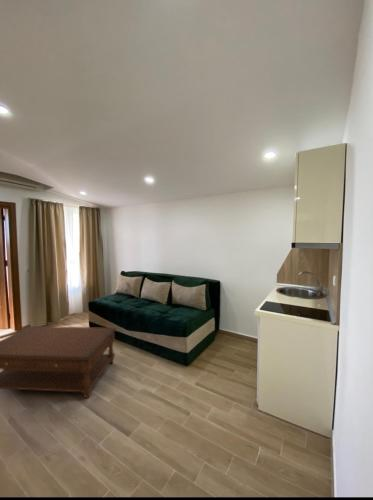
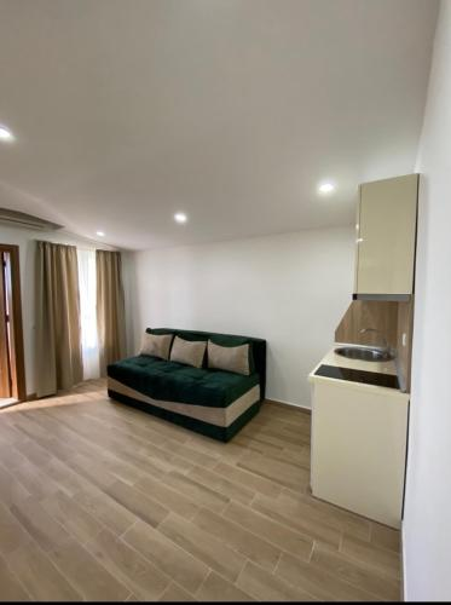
- coffee table [0,325,118,399]
